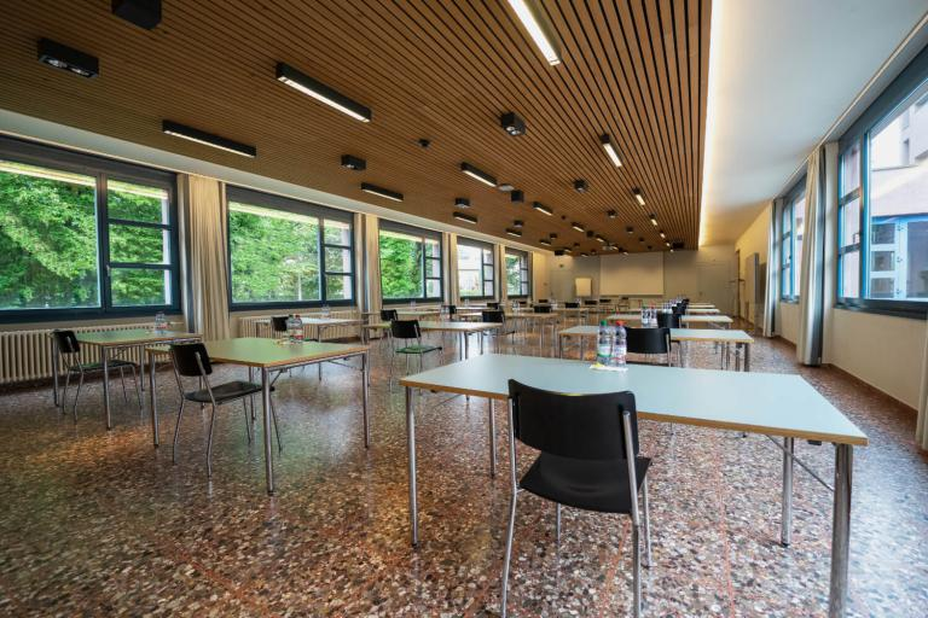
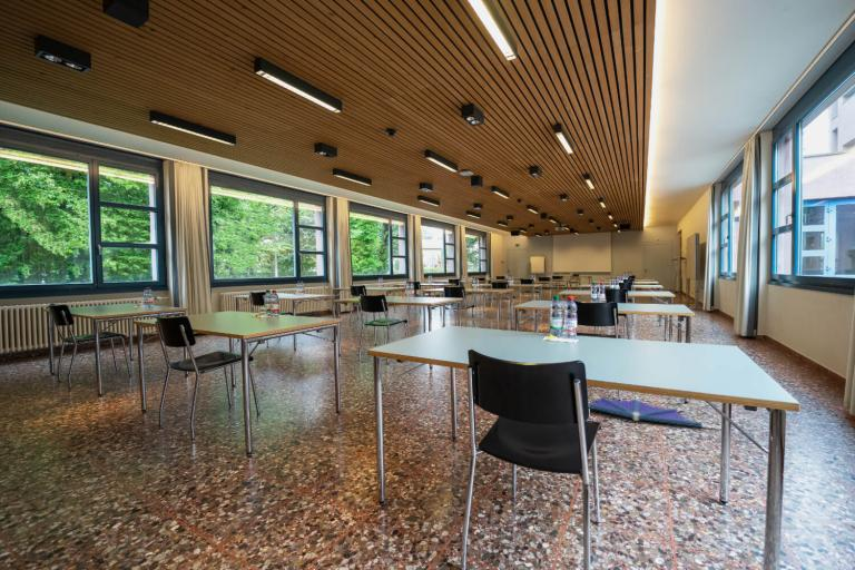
+ umbrella [588,393,720,429]
